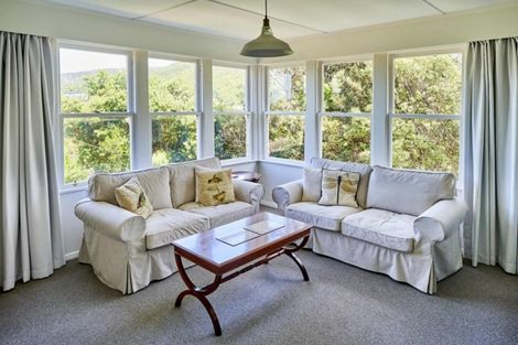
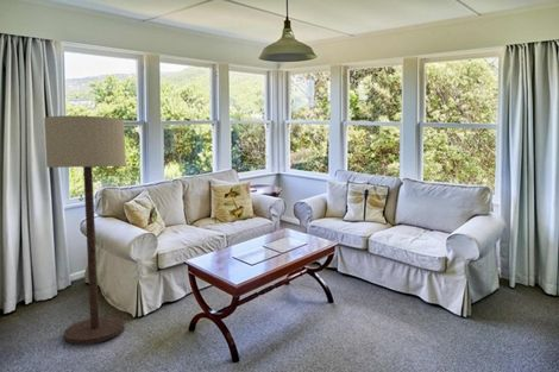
+ floor lamp [43,114,127,346]
